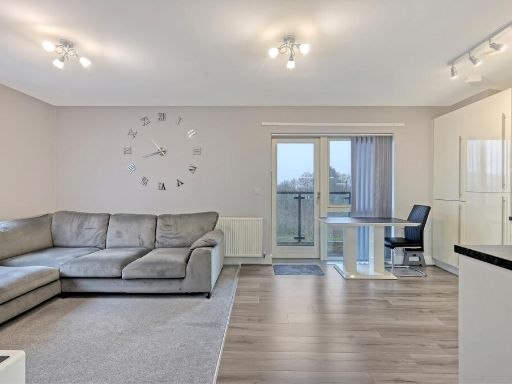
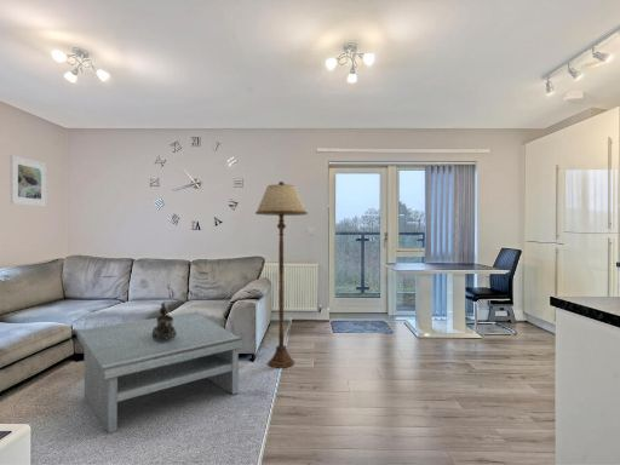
+ floor lamp [254,180,309,369]
+ decorative bowl [153,300,177,341]
+ coffee table [76,311,243,435]
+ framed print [10,154,47,208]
